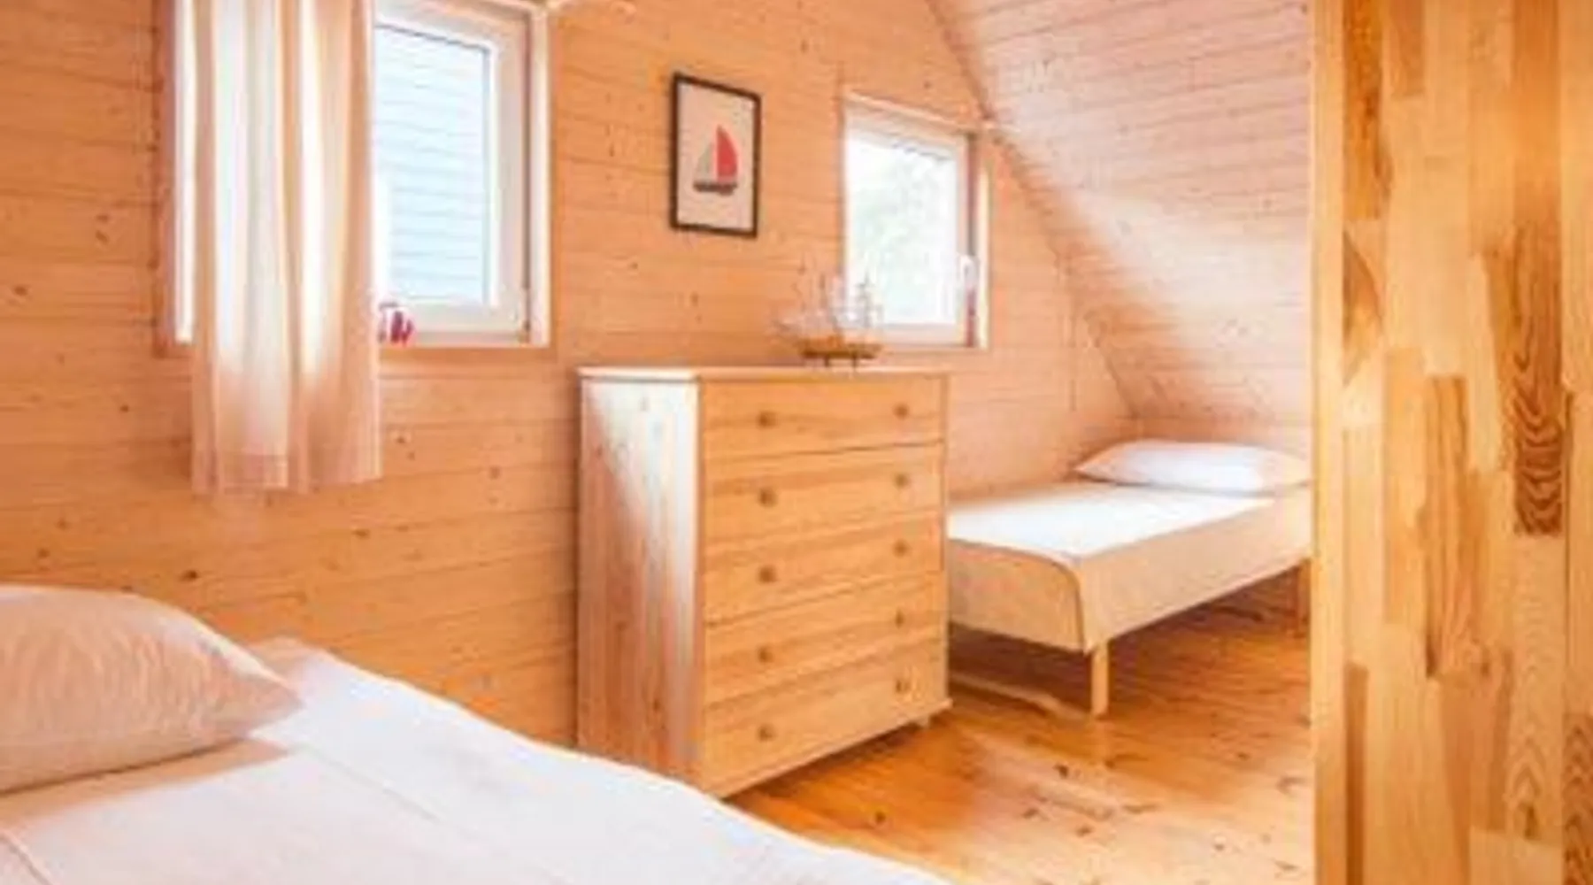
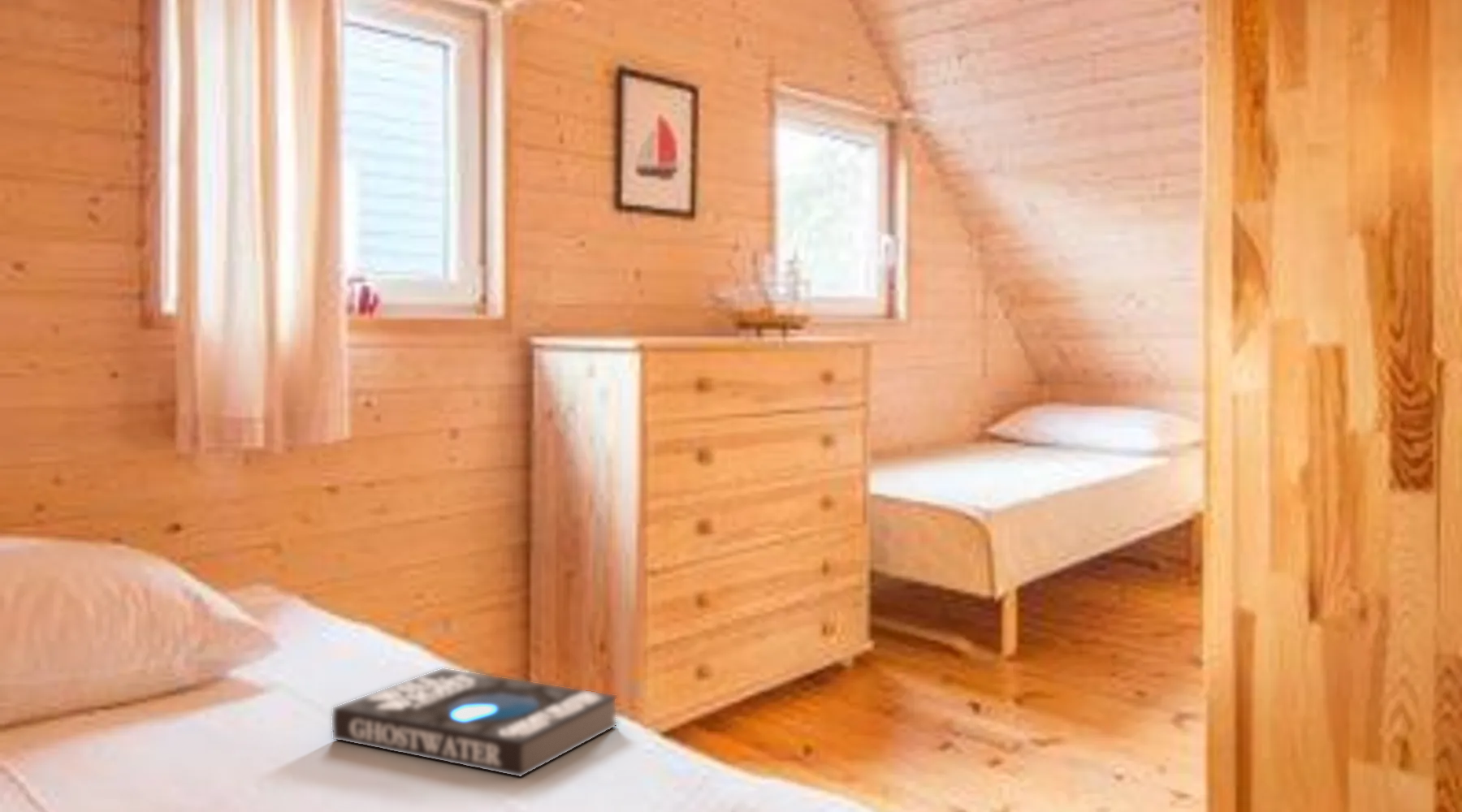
+ book [331,667,618,778]
